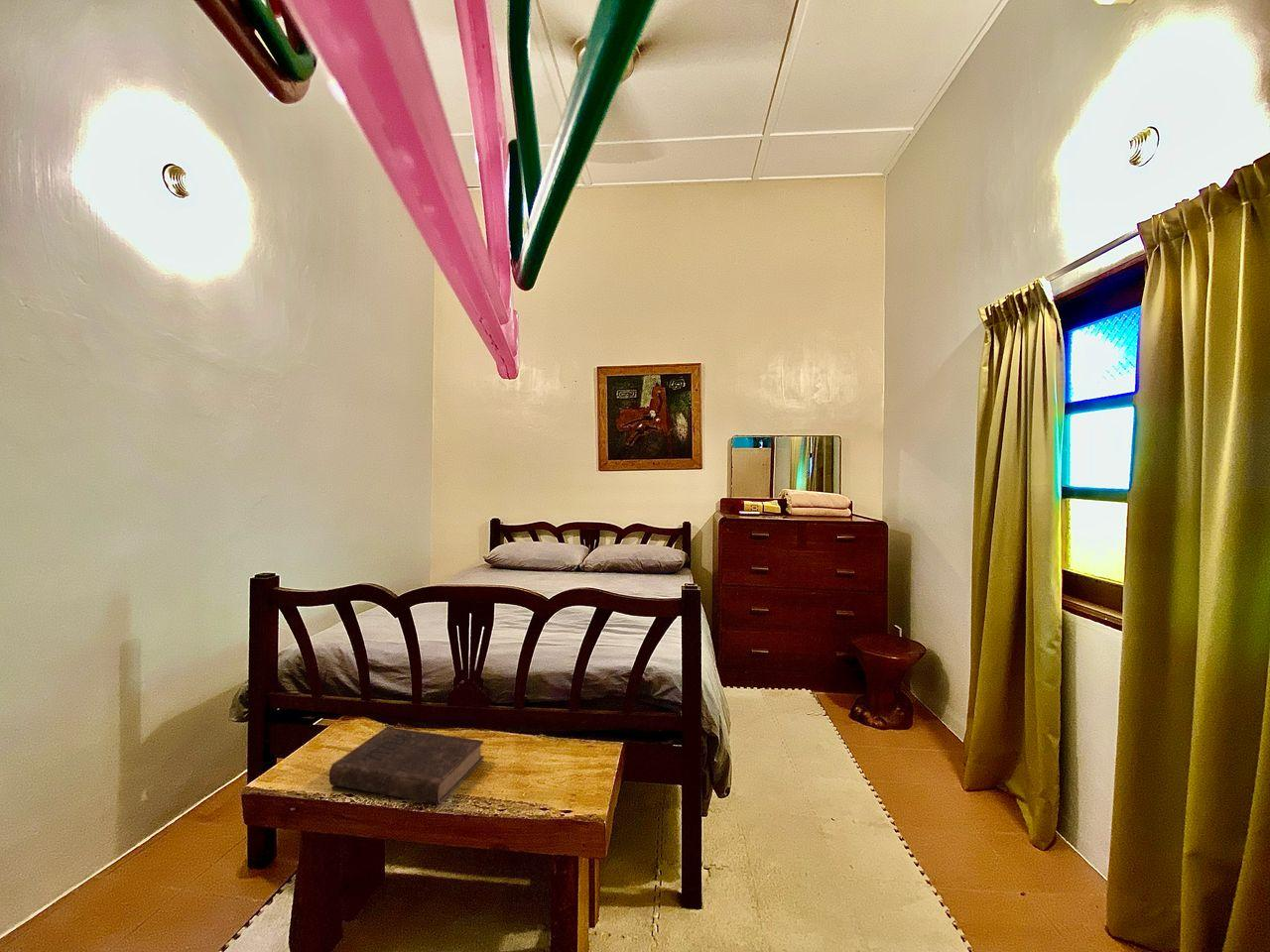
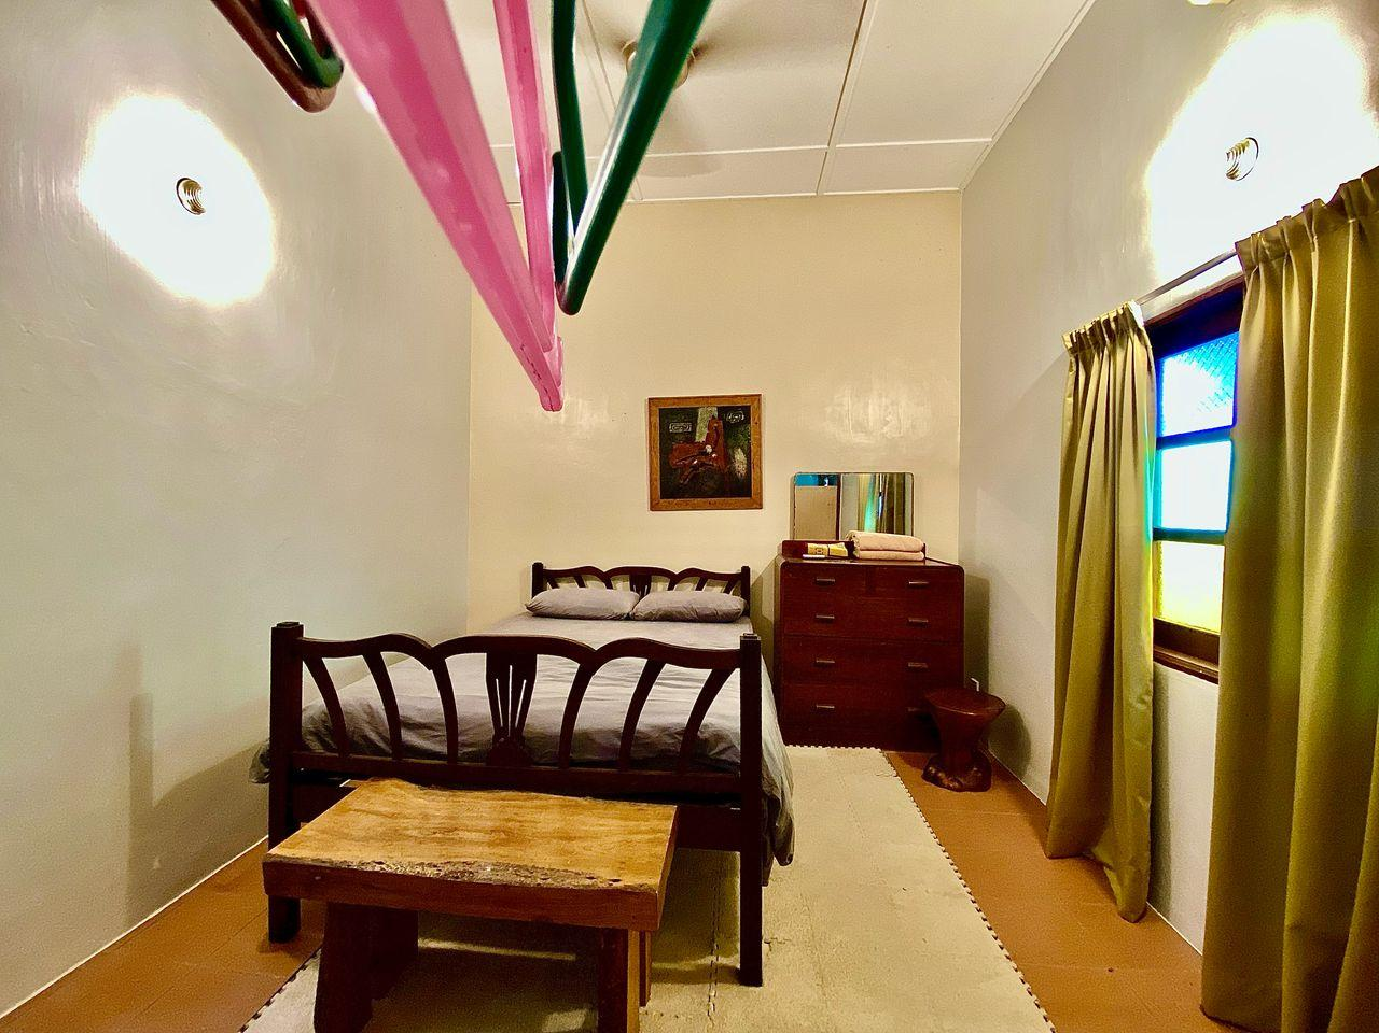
- book [328,726,484,804]
